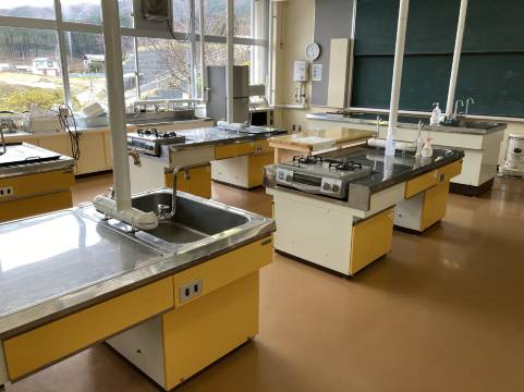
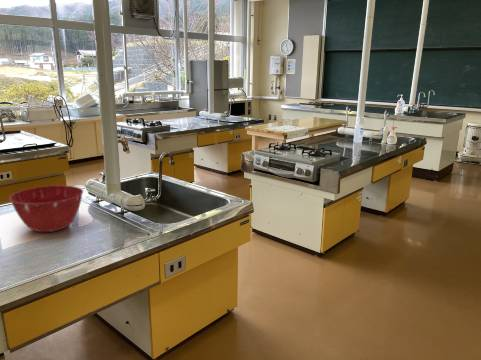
+ mixing bowl [8,185,84,233]
